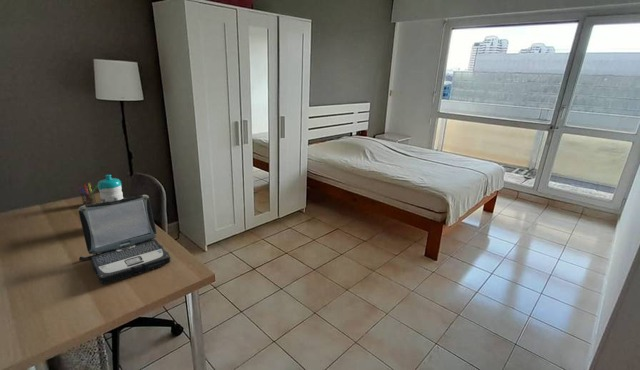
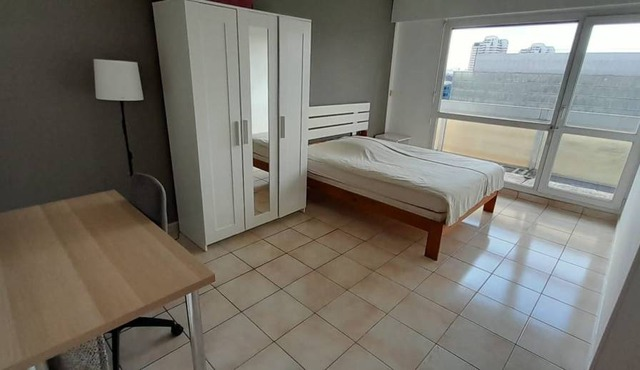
- pen holder [77,182,98,206]
- water bottle [97,174,124,203]
- laptop [77,194,171,285]
